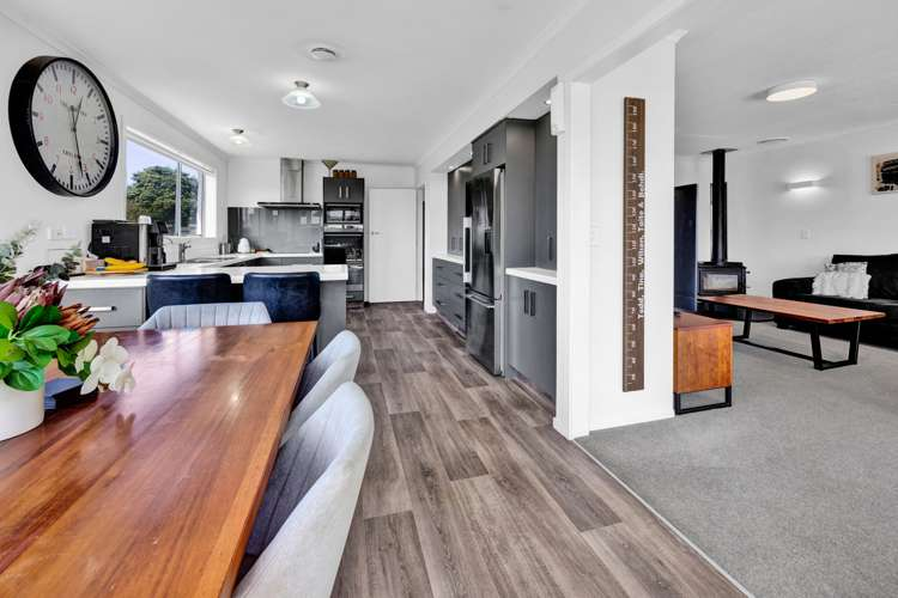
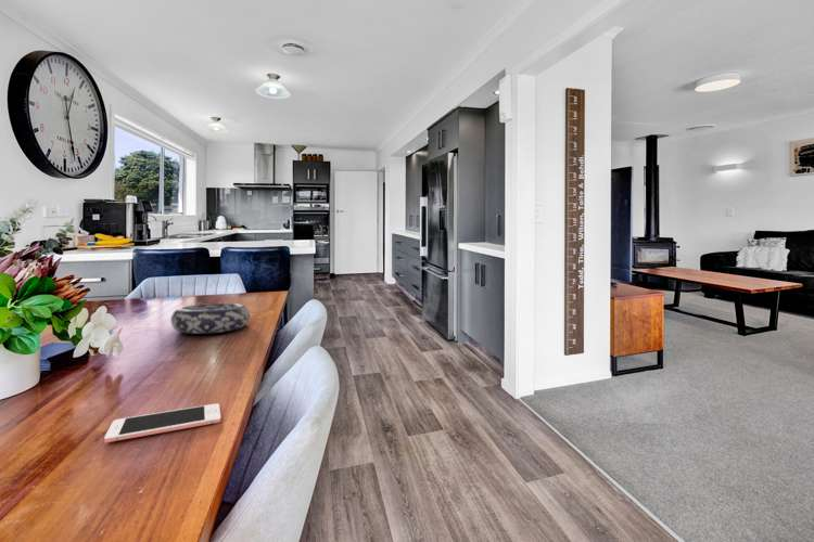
+ cell phone [103,402,222,443]
+ decorative bowl [169,302,251,335]
